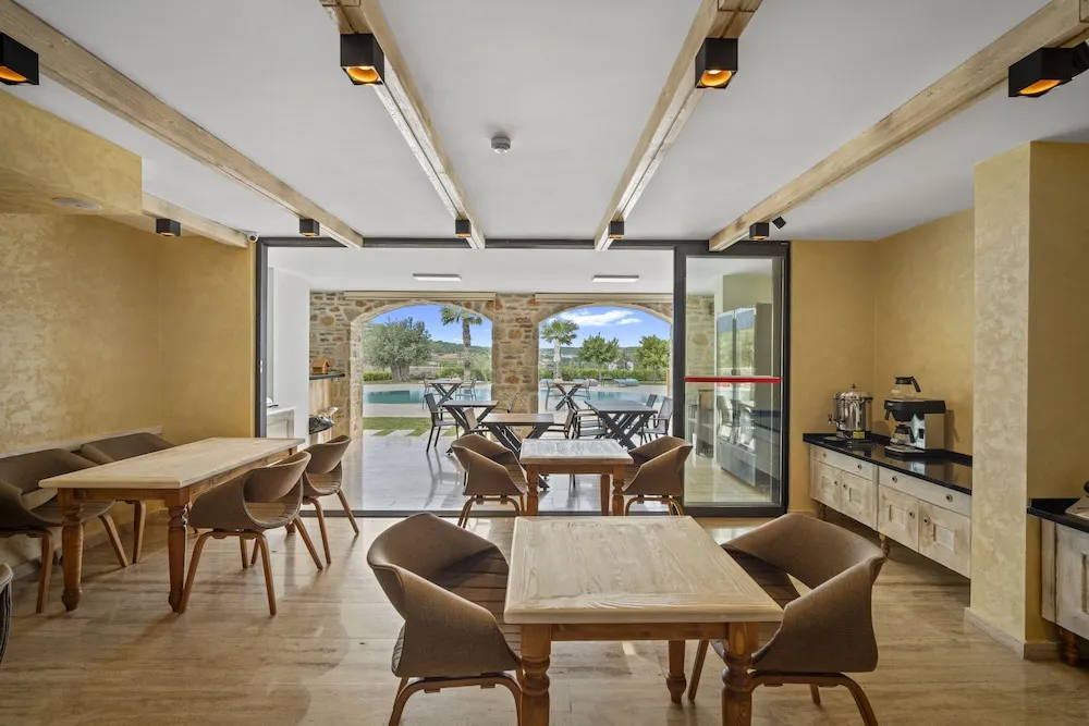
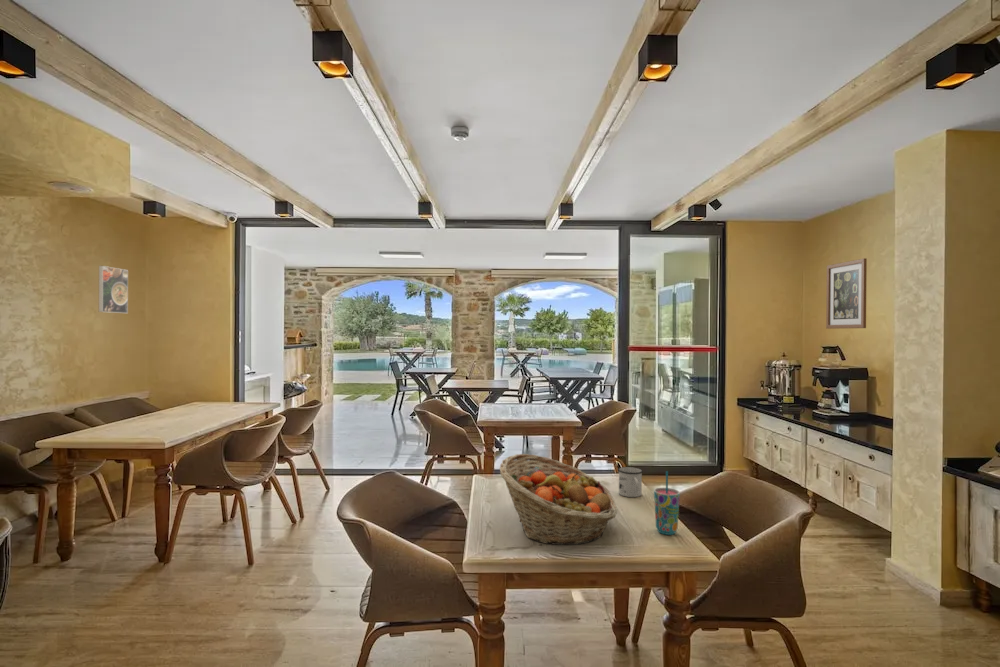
+ wall art [825,257,868,330]
+ cup [653,470,681,536]
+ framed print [98,265,129,314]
+ mug [617,466,644,498]
+ fruit basket [499,453,618,546]
